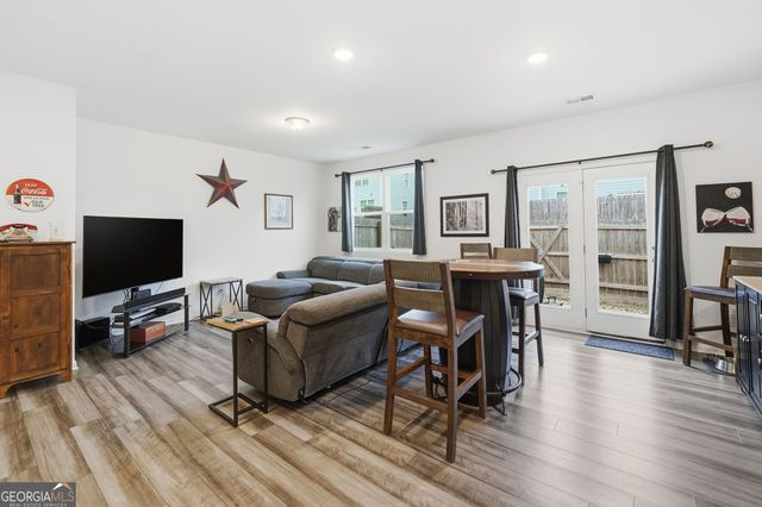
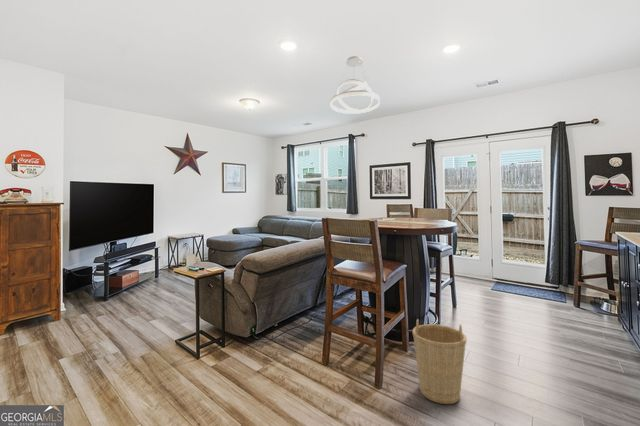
+ pendant light [330,55,381,115]
+ basket [412,318,467,405]
